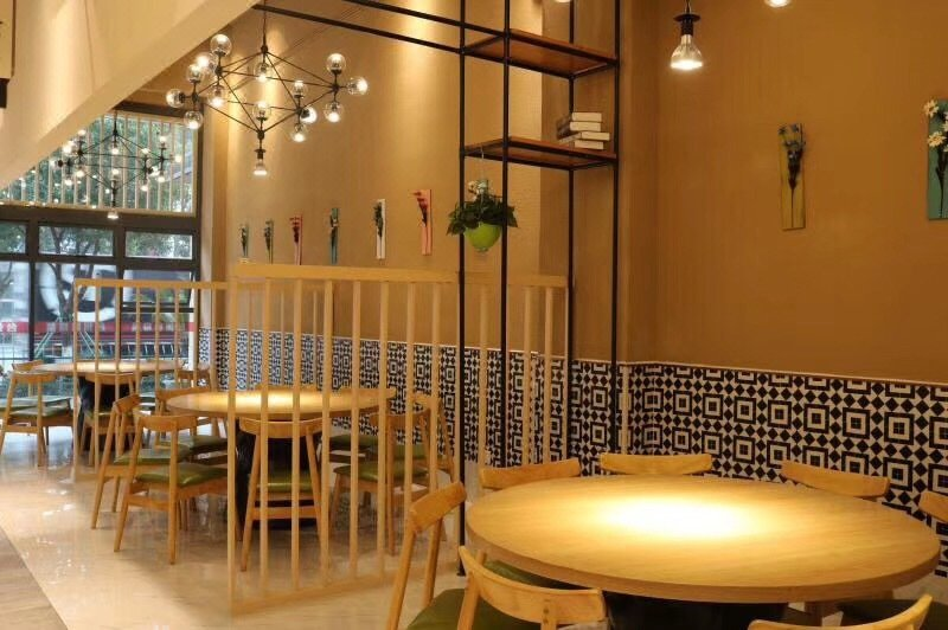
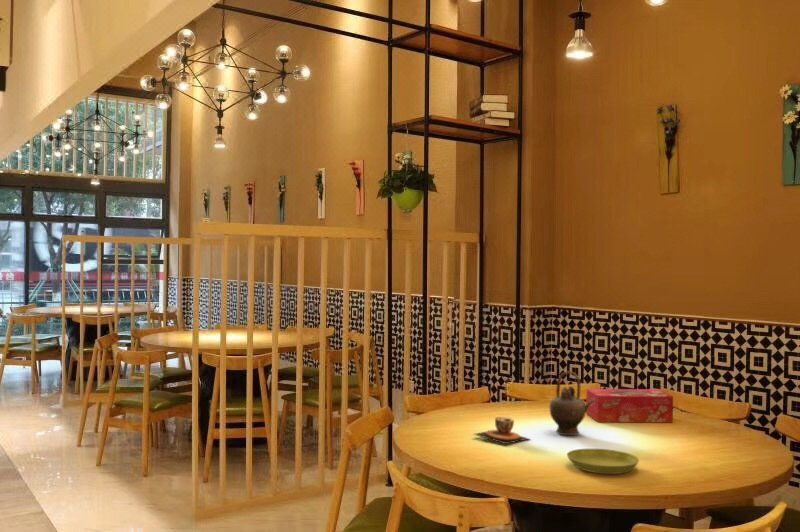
+ teacup [472,416,530,445]
+ teapot [549,370,594,436]
+ tissue box [585,388,674,423]
+ saucer [566,448,640,475]
